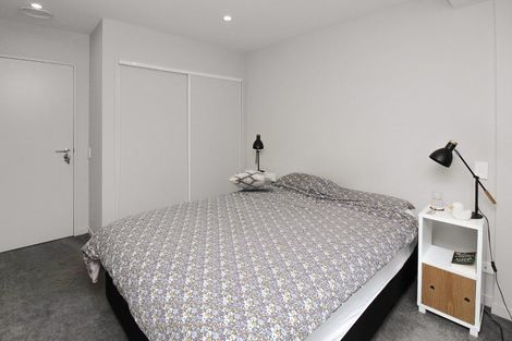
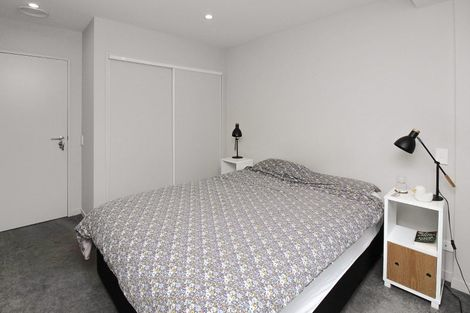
- decorative pillow [228,168,273,192]
